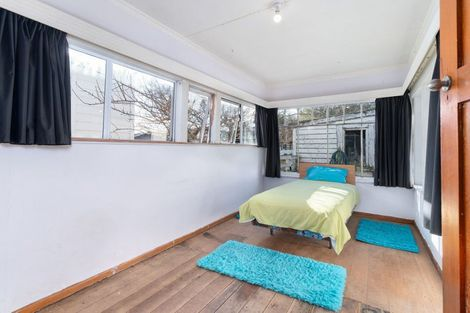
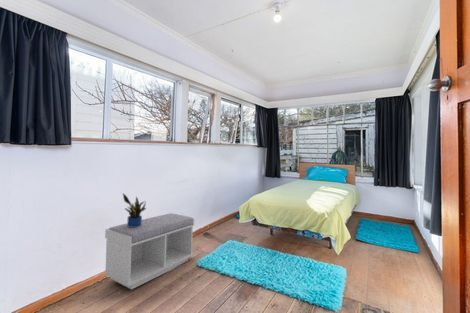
+ potted plant [122,192,147,227]
+ bench [103,212,195,290]
